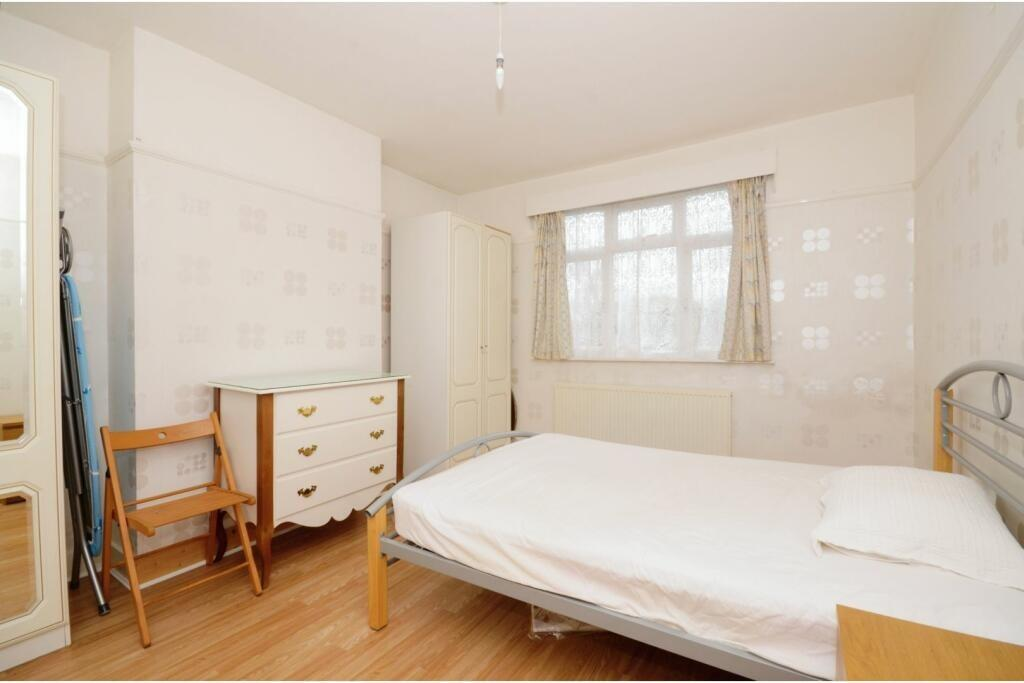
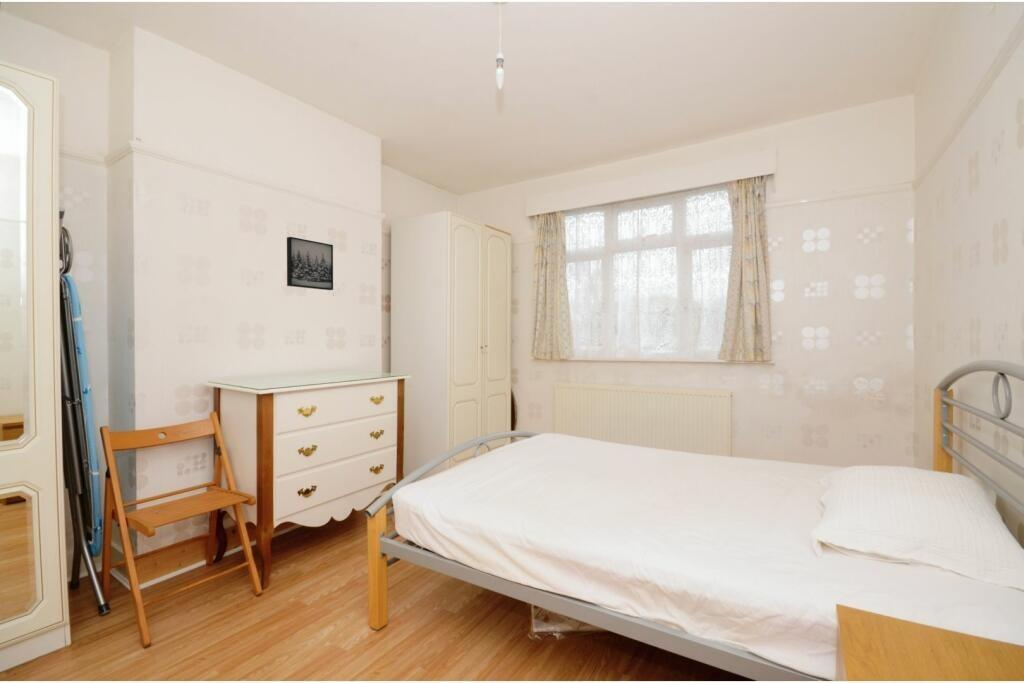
+ wall art [286,236,334,291]
